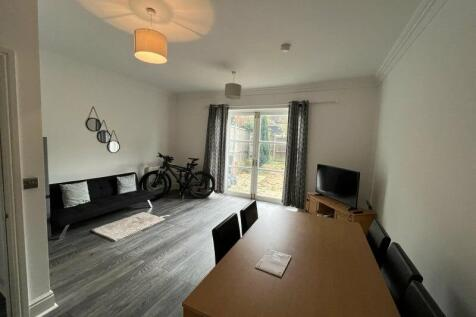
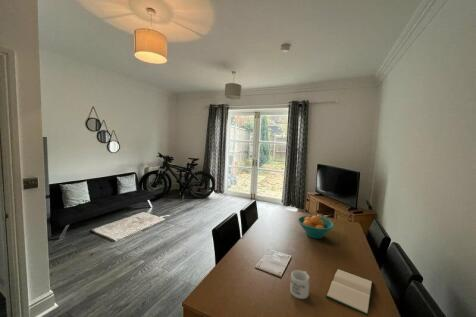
+ mug [289,269,311,300]
+ hardback book [325,268,374,317]
+ fruit bowl [297,215,335,239]
